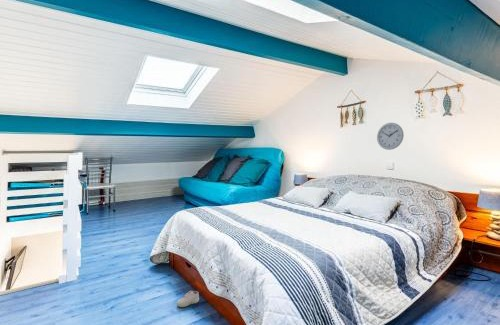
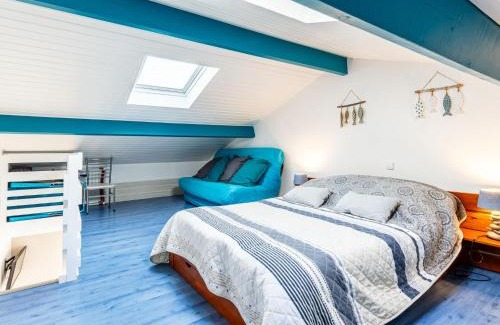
- wall clock [376,122,405,151]
- shoe [176,290,200,308]
